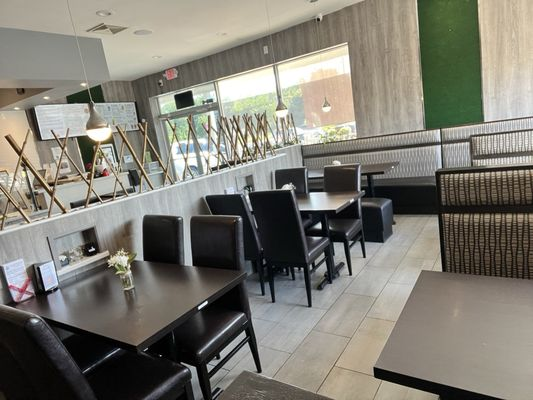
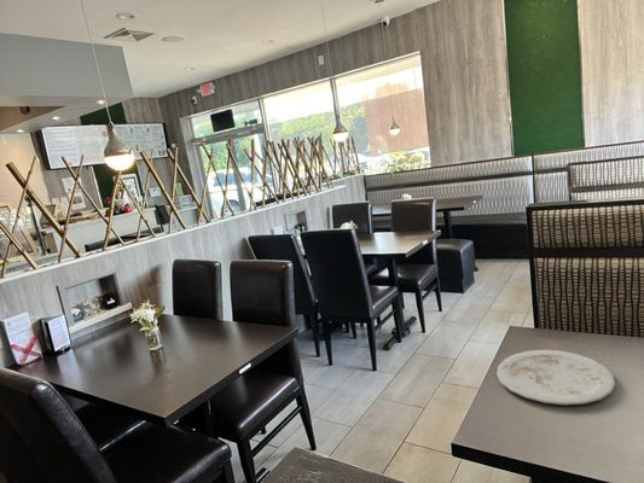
+ plate [495,349,616,406]
